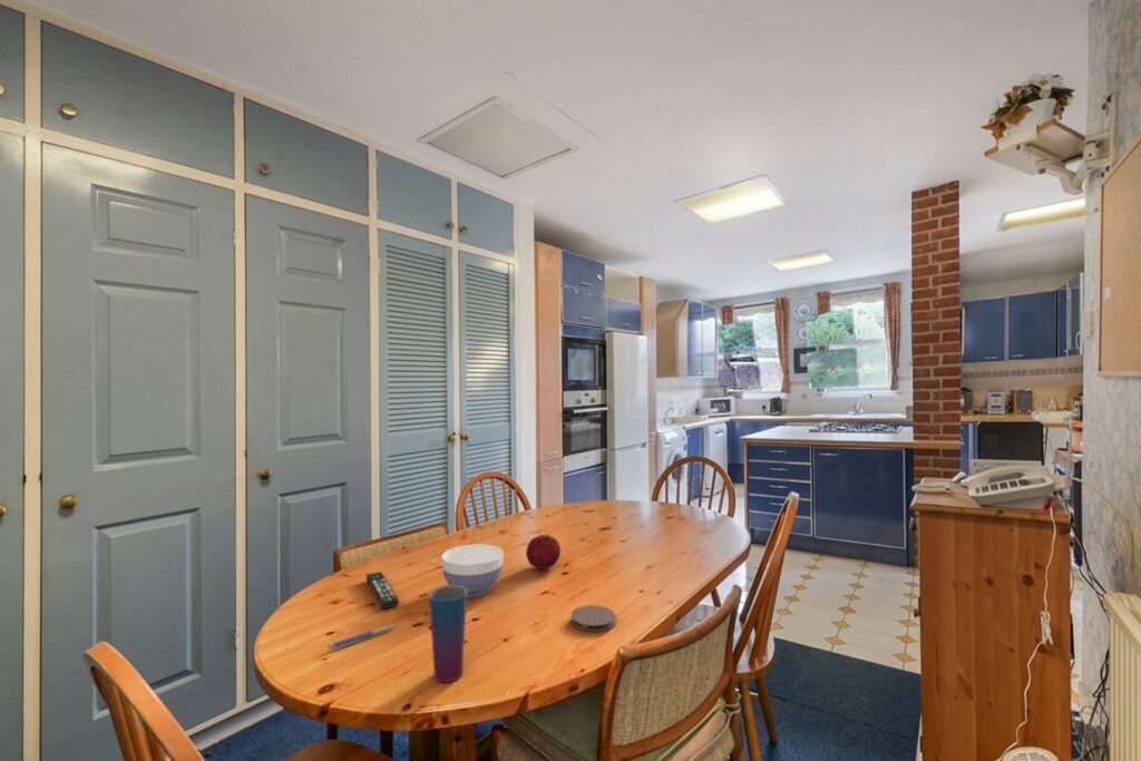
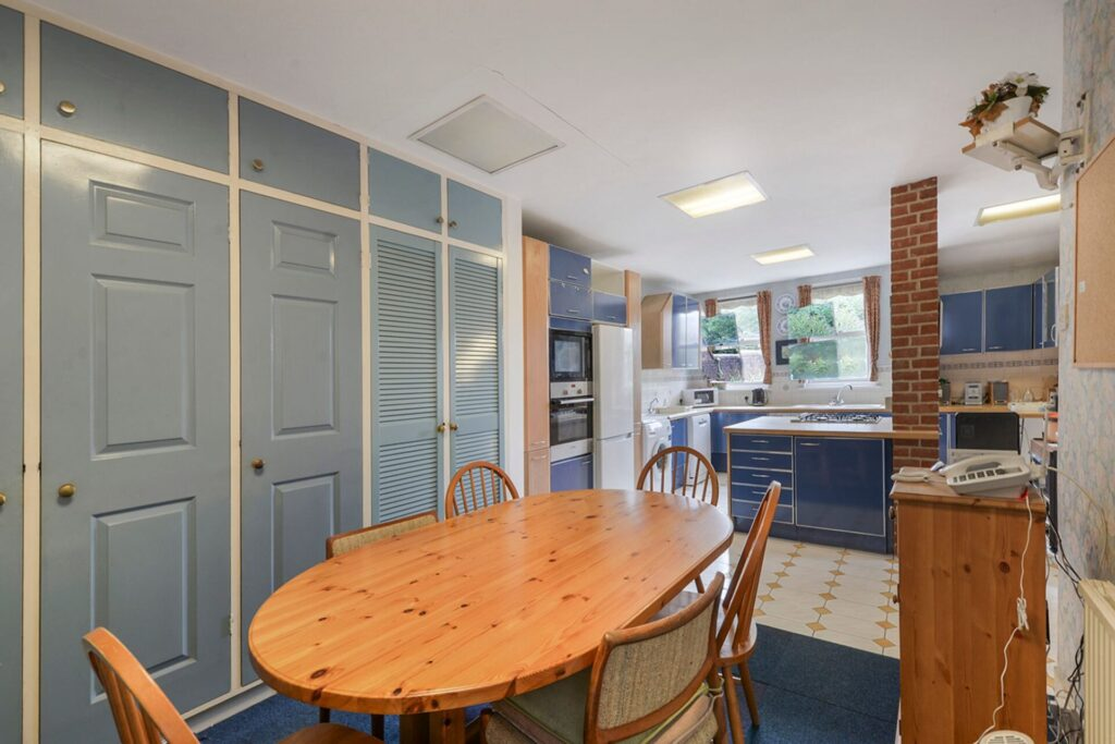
- cup [428,585,468,684]
- coaster [570,604,616,633]
- fruit [525,534,562,570]
- pen [328,624,397,650]
- remote control [365,570,400,611]
- bowl [440,543,505,598]
